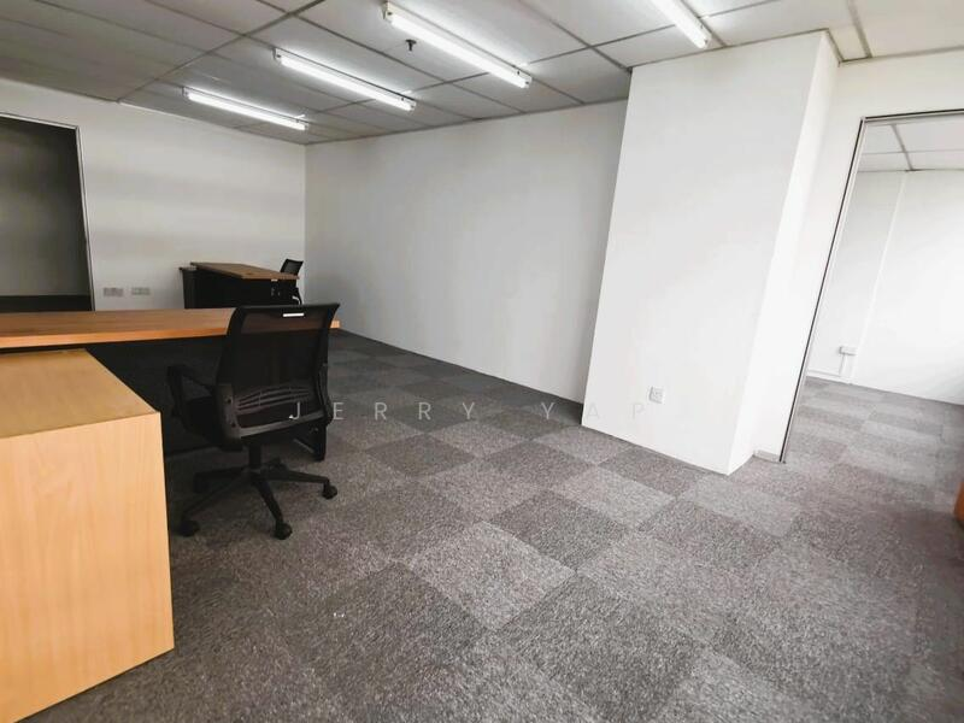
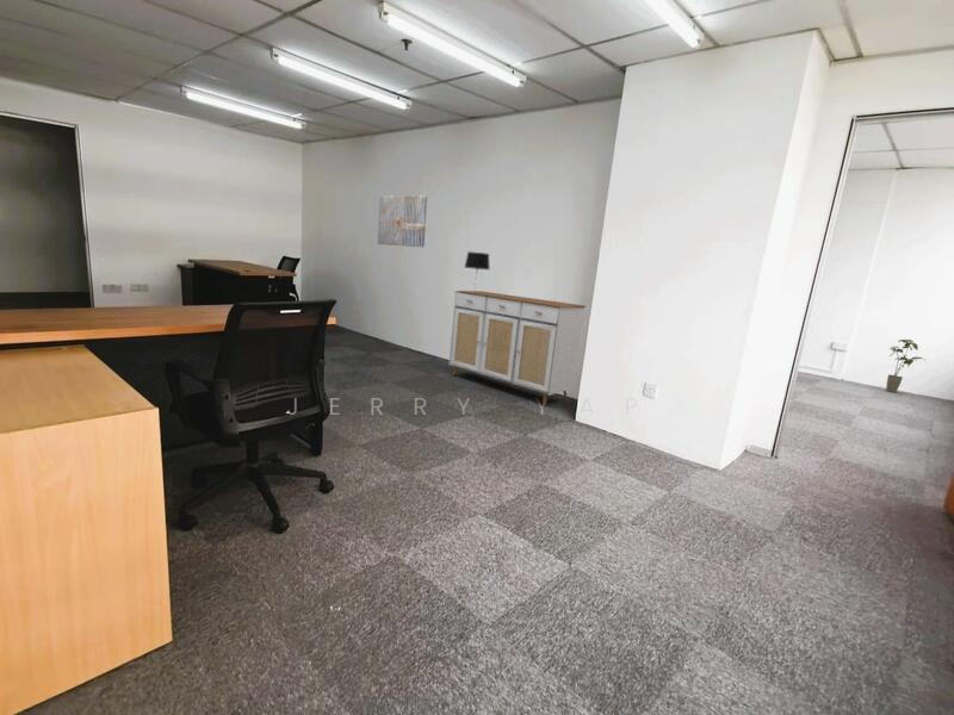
+ wall art [377,193,429,249]
+ house plant [885,338,925,393]
+ table lamp [464,250,491,291]
+ sideboard [448,290,587,406]
